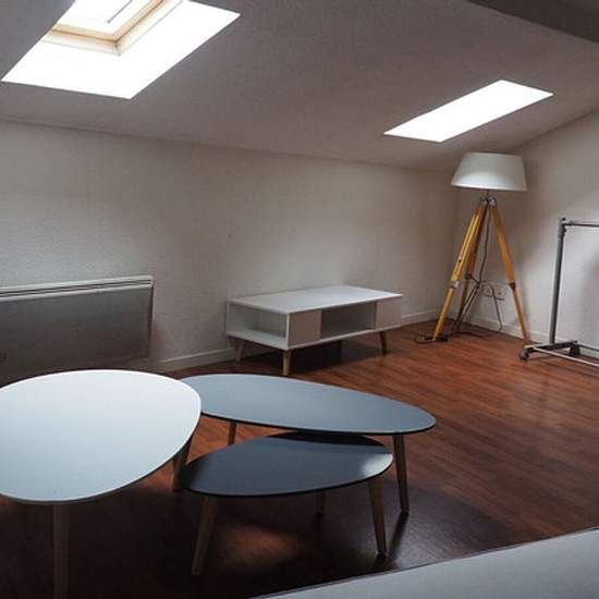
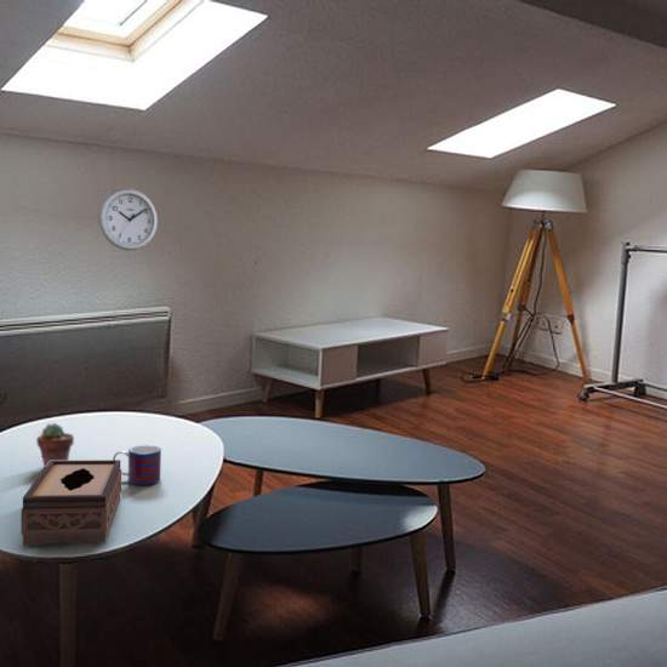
+ potted succulent [35,422,75,469]
+ mug [112,444,163,486]
+ tissue box [21,458,122,547]
+ wall clock [98,187,159,252]
